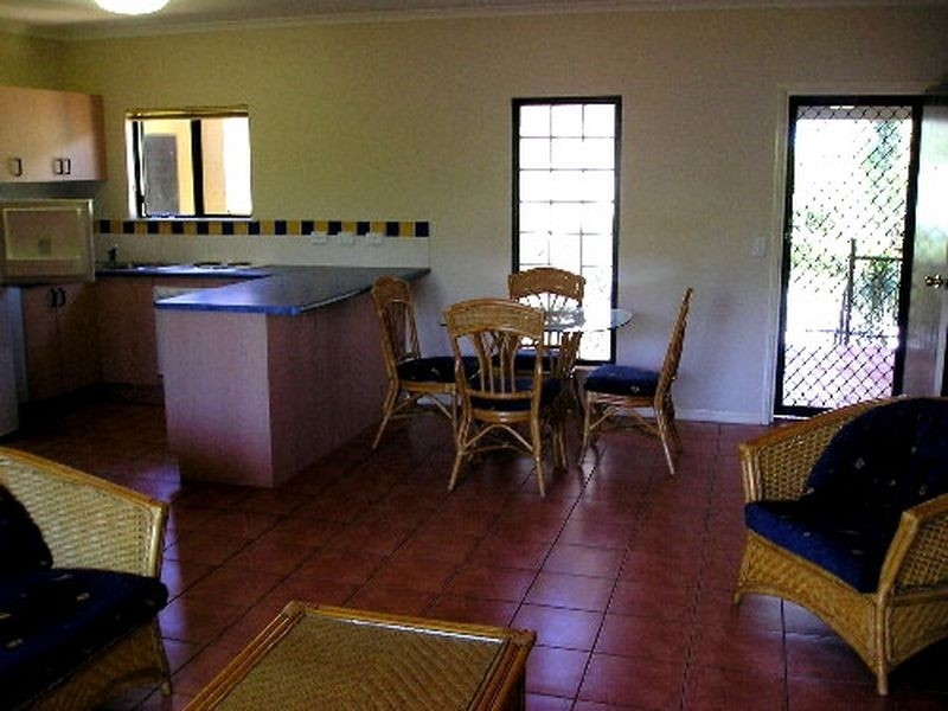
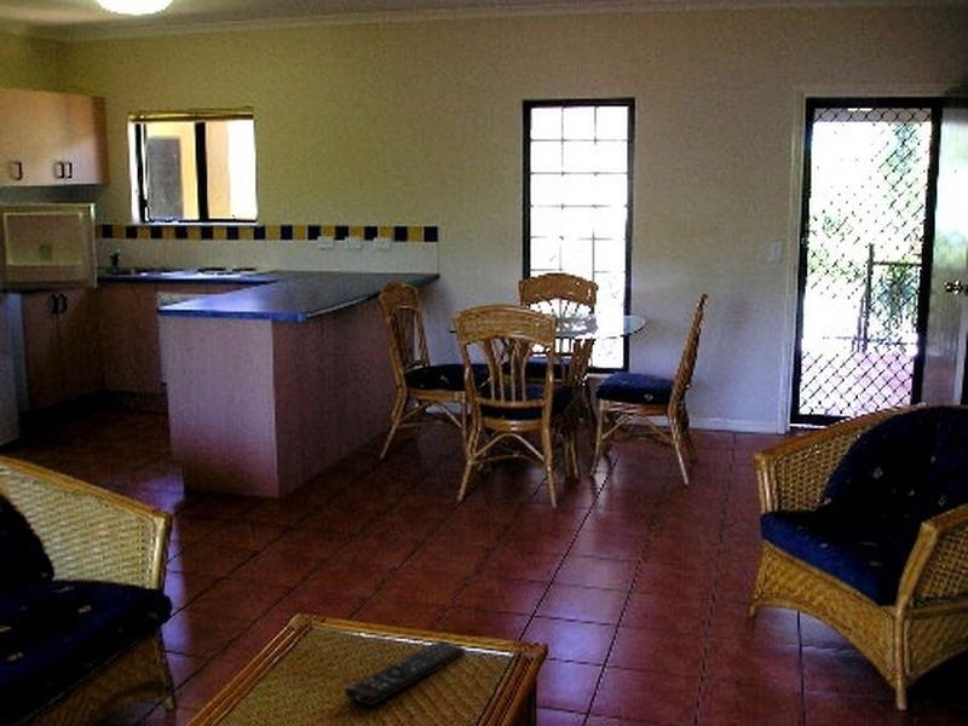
+ remote control [344,639,466,707]
